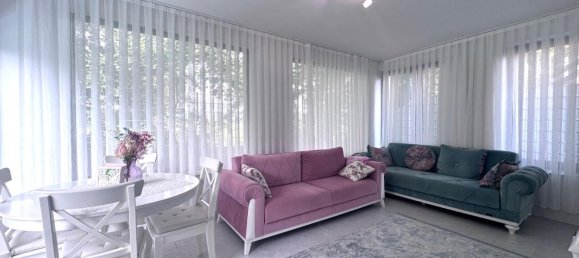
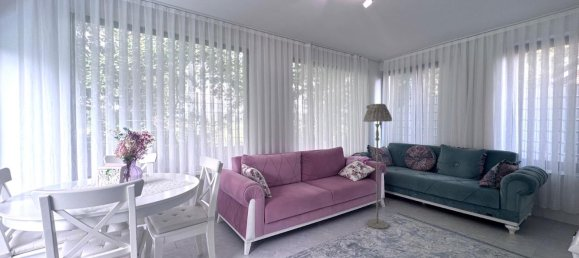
+ floor lamp [362,103,393,230]
